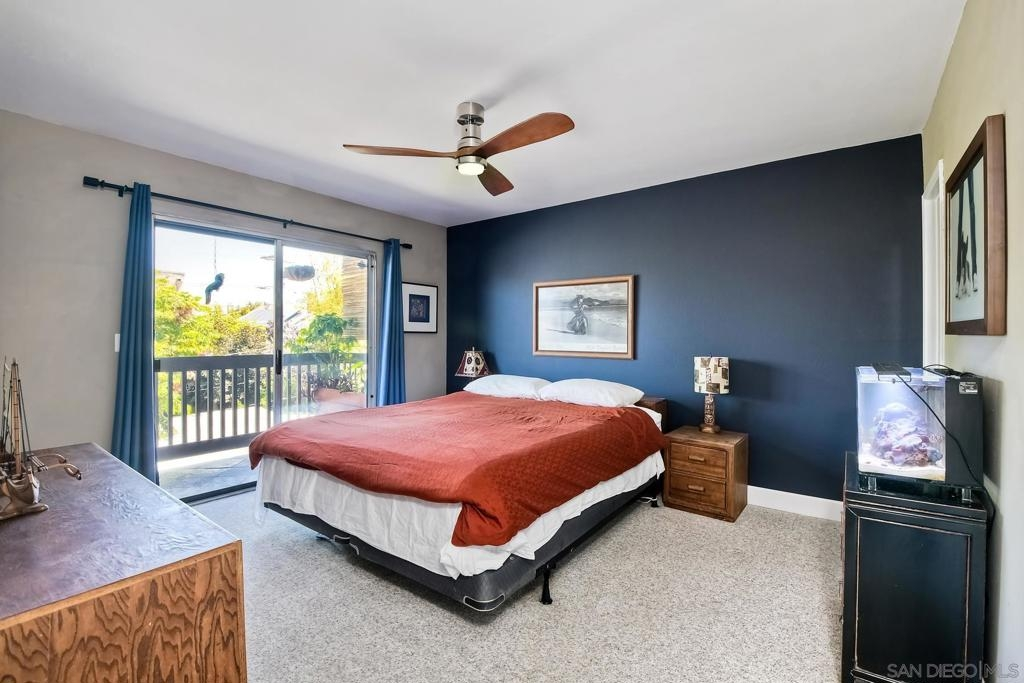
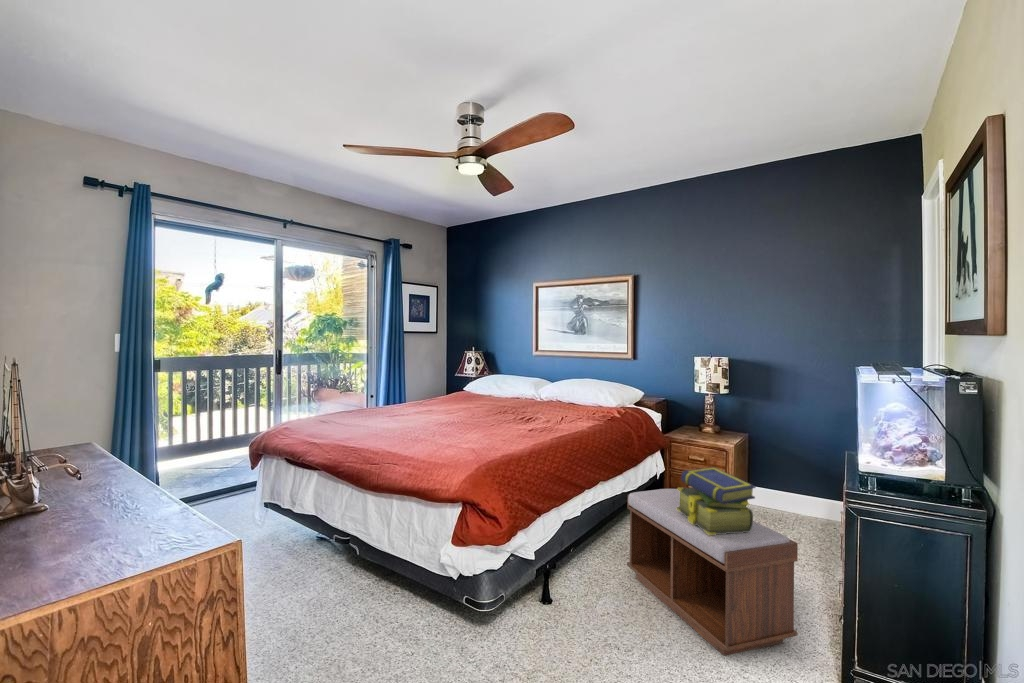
+ stack of books [676,466,757,535]
+ bench [626,488,799,657]
